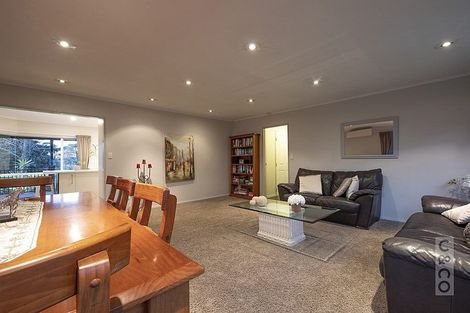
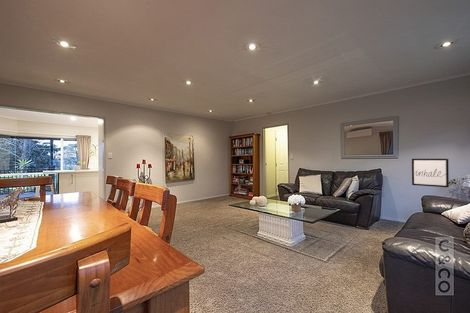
+ wall art [411,158,450,188]
